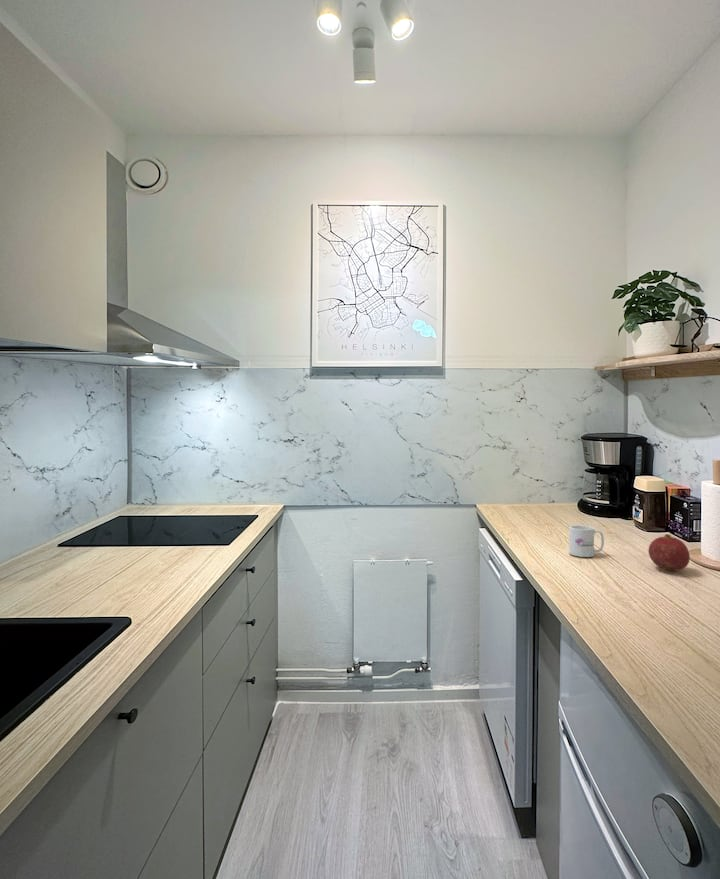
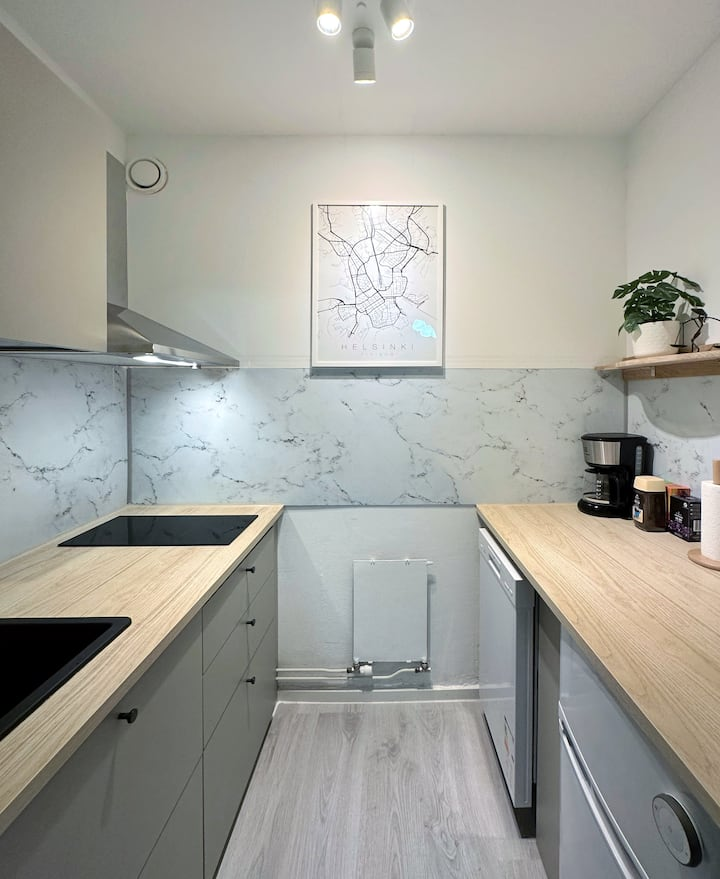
- mug [568,524,605,558]
- fruit [647,533,691,572]
